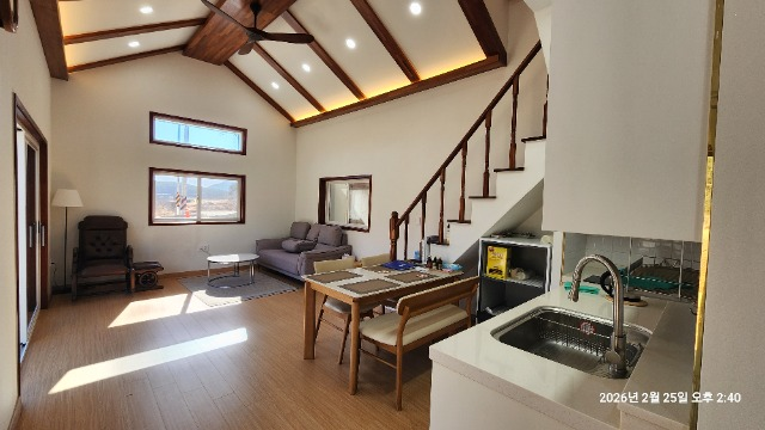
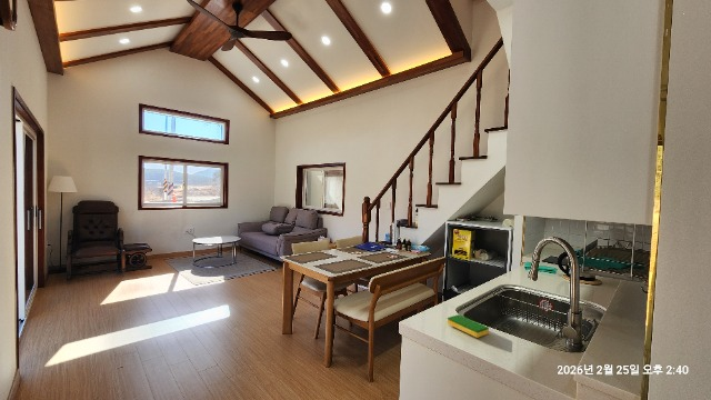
+ dish sponge [447,313,490,339]
